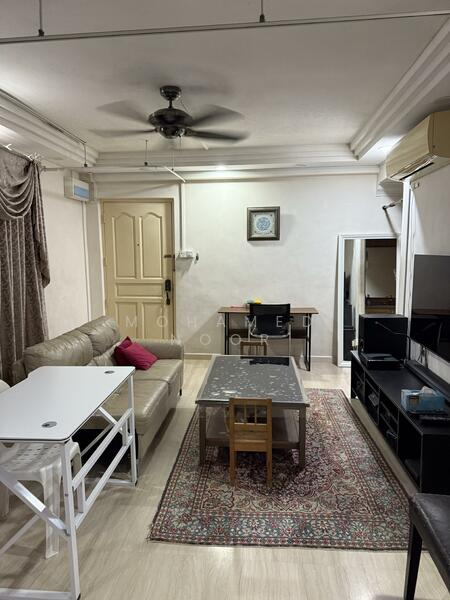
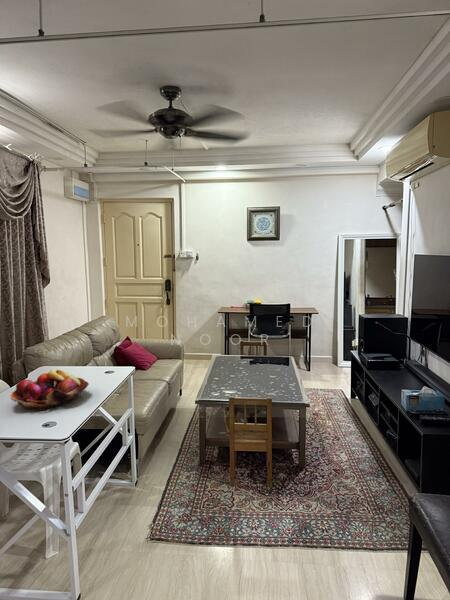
+ fruit basket [10,368,90,411]
